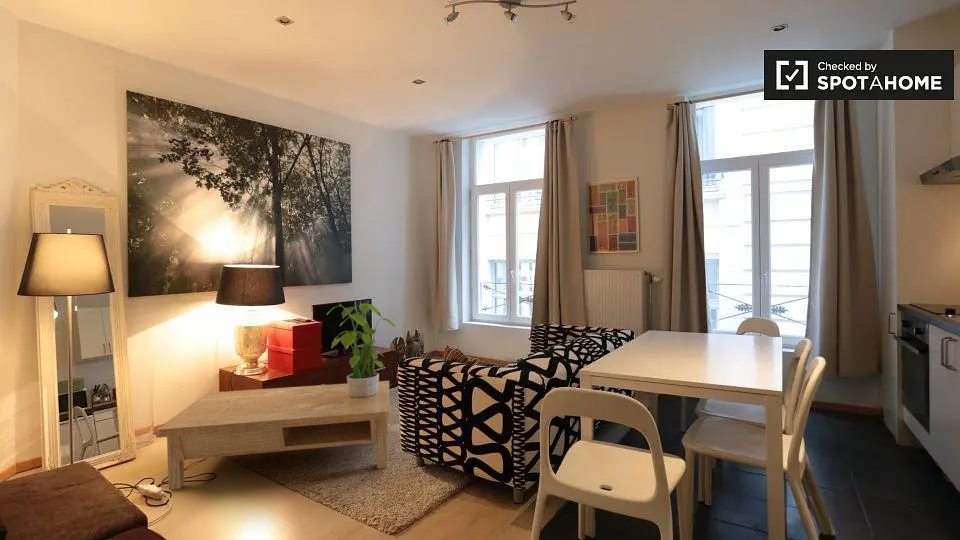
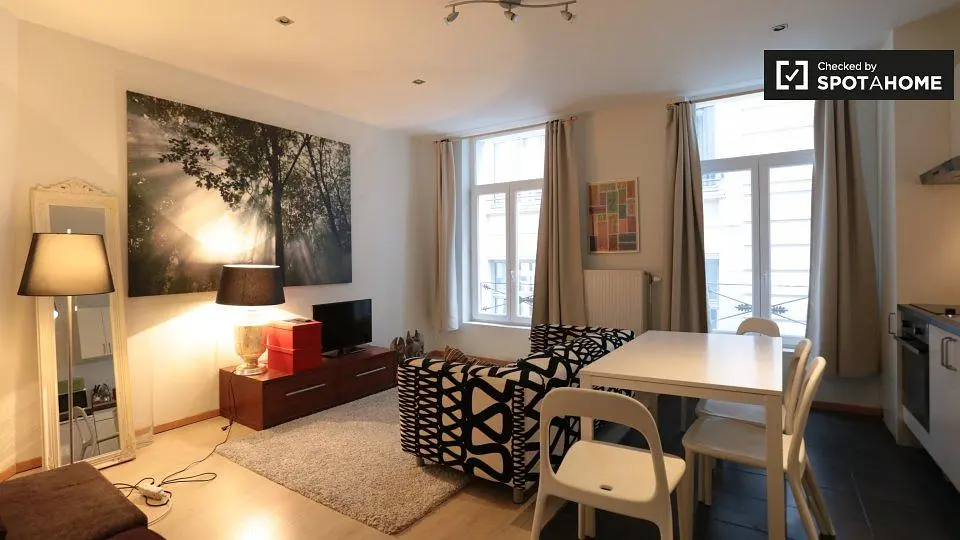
- potted plant [326,300,396,398]
- coffee table [155,380,390,490]
